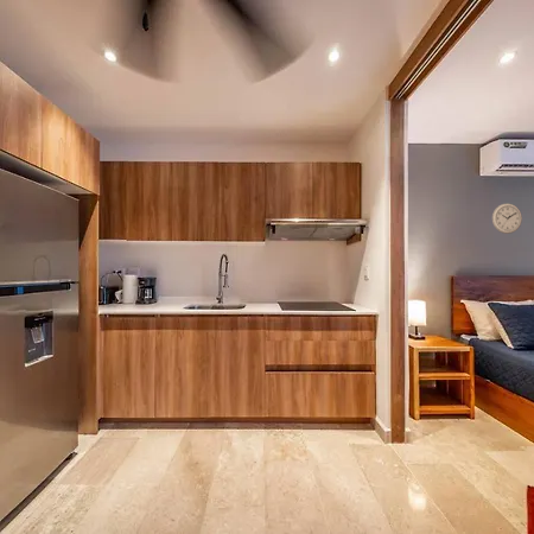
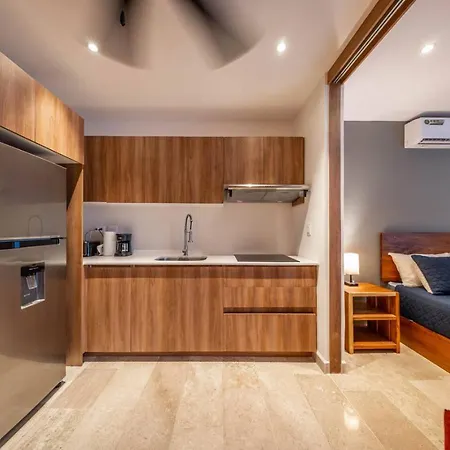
- wall clock [491,203,523,235]
